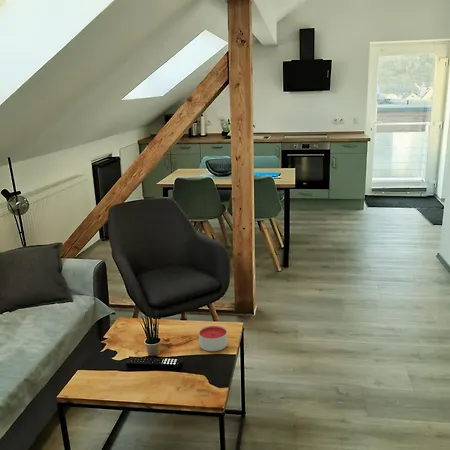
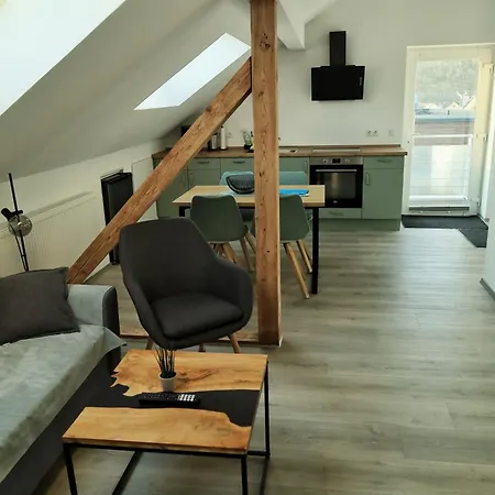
- candle [198,325,228,352]
